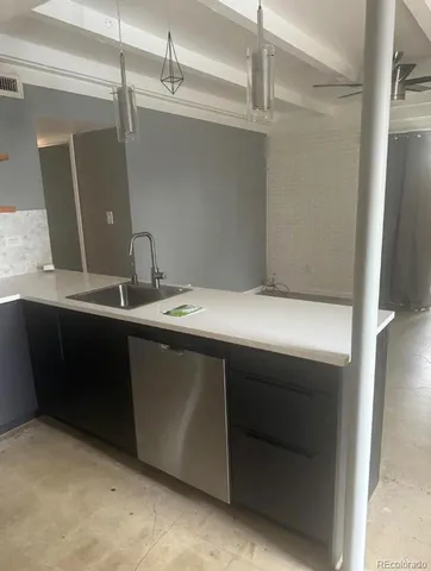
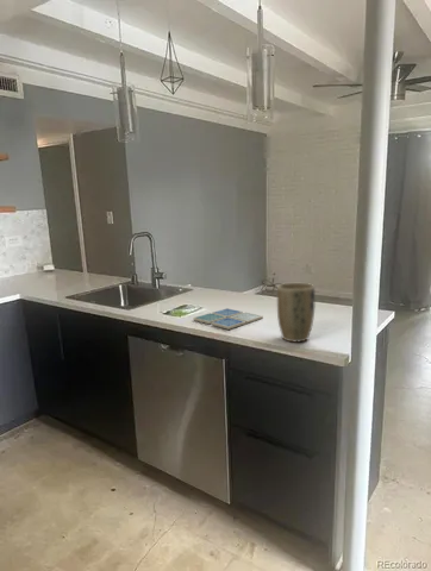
+ drink coaster [192,307,264,331]
+ plant pot [276,282,317,343]
